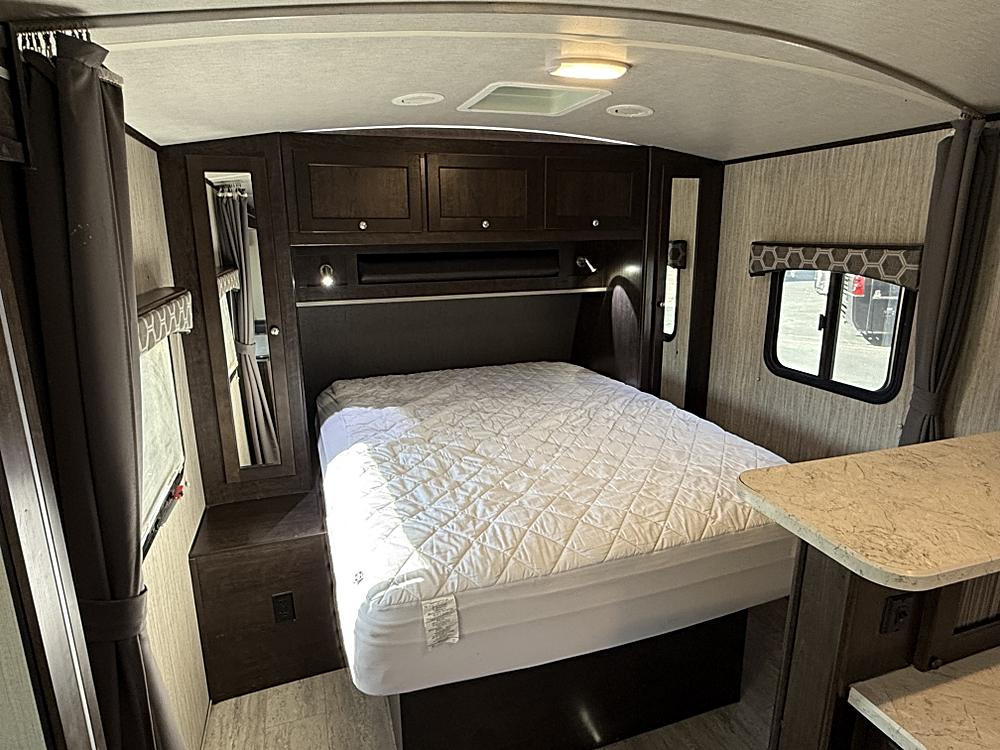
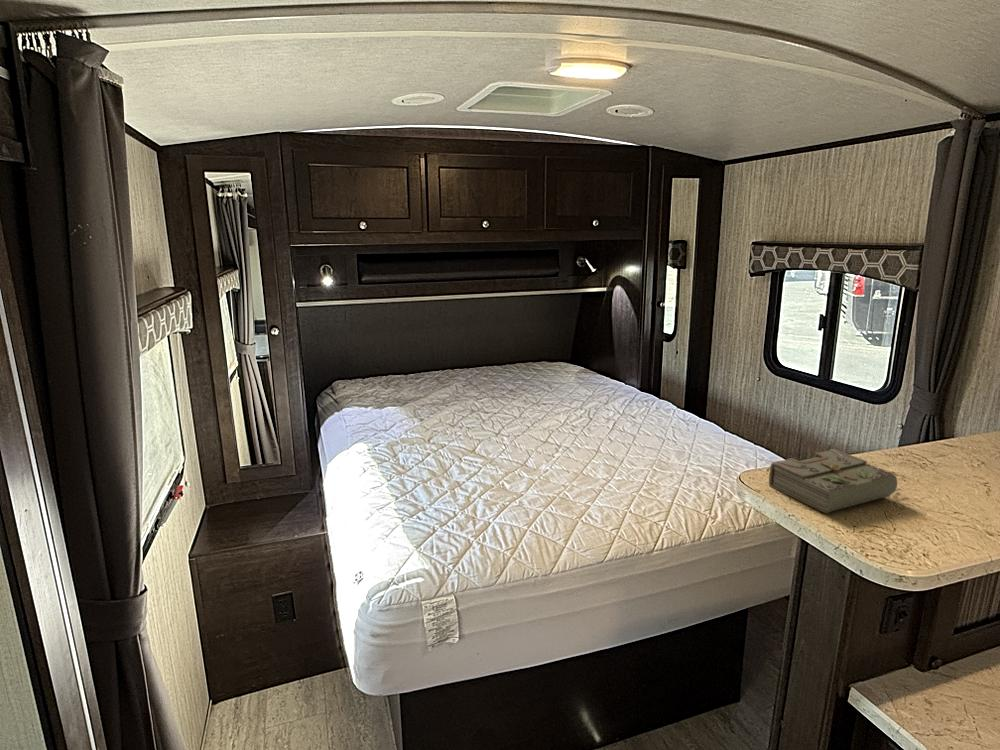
+ diary [768,448,904,514]
